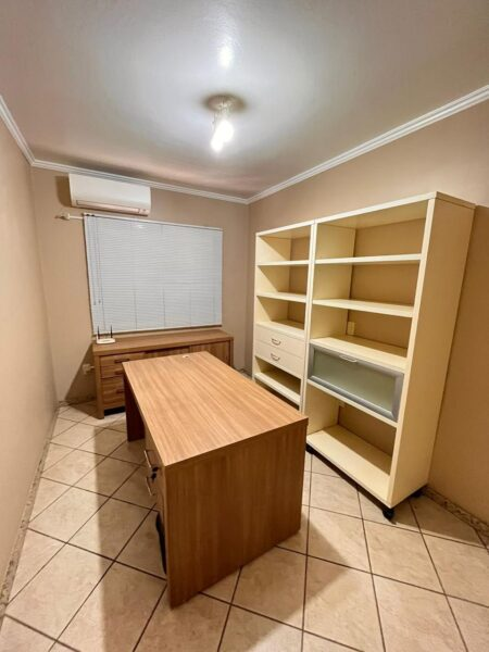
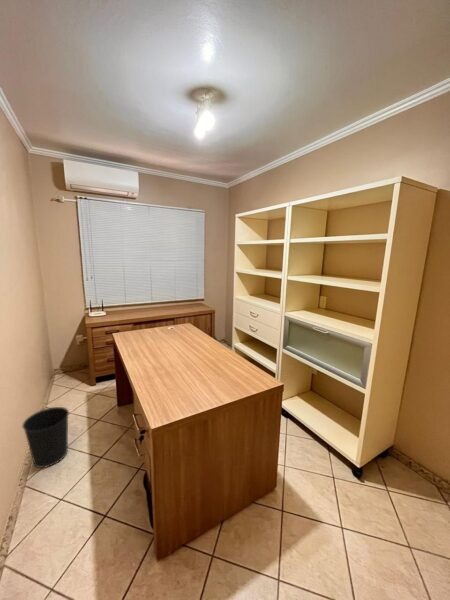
+ wastebasket [21,406,70,469]
